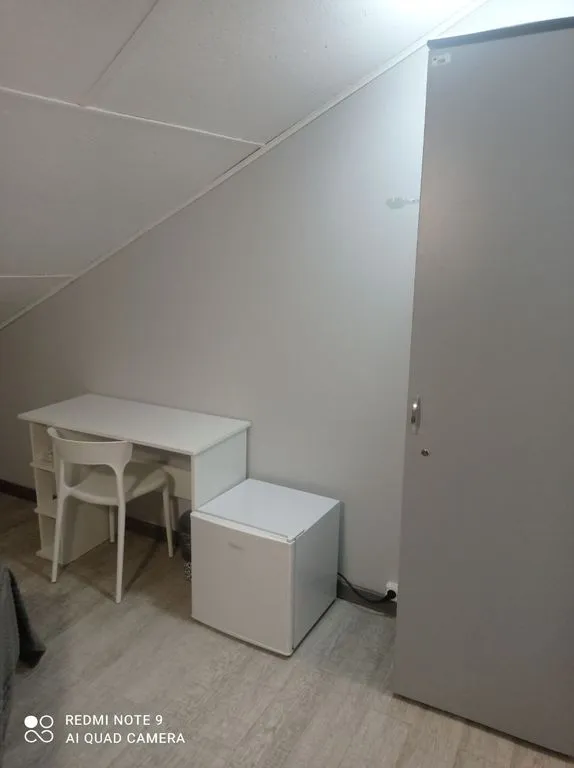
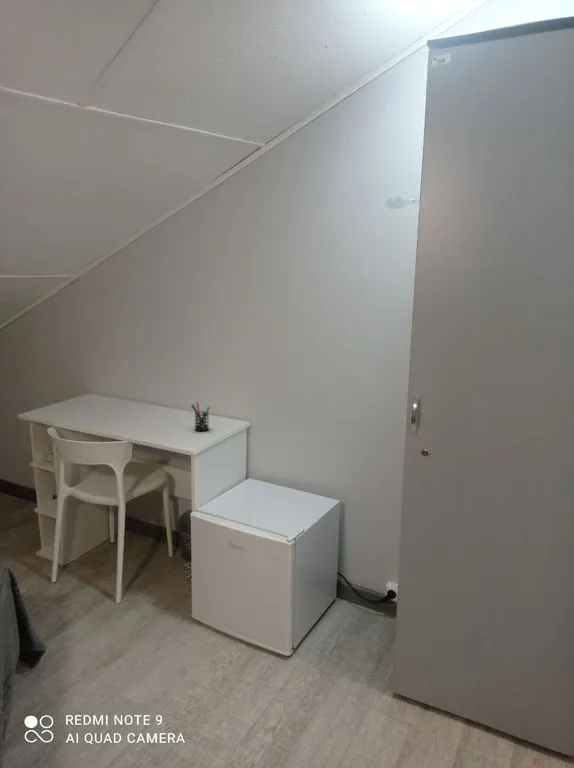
+ pen holder [190,401,211,432]
